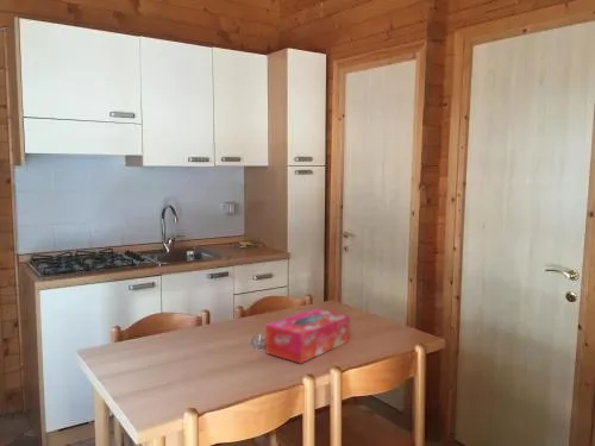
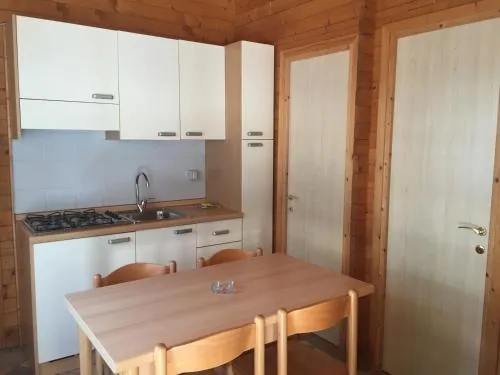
- tissue box [264,307,351,365]
